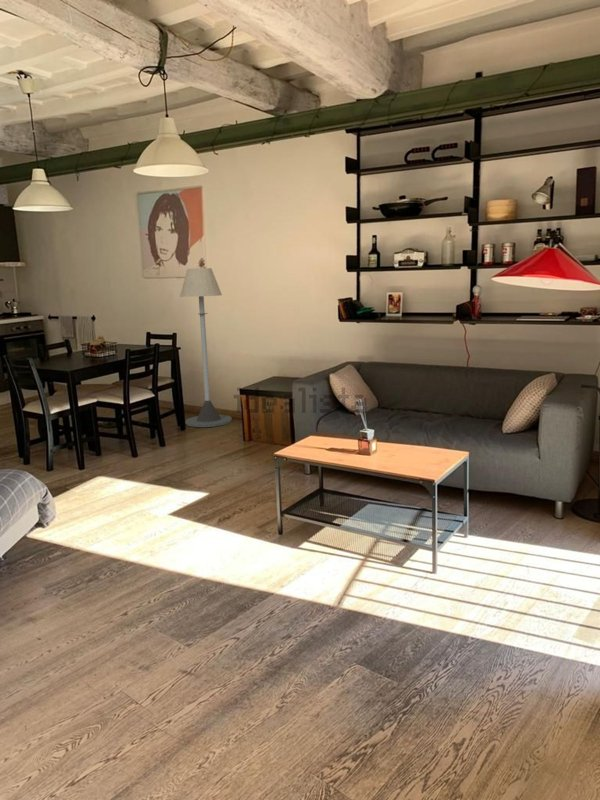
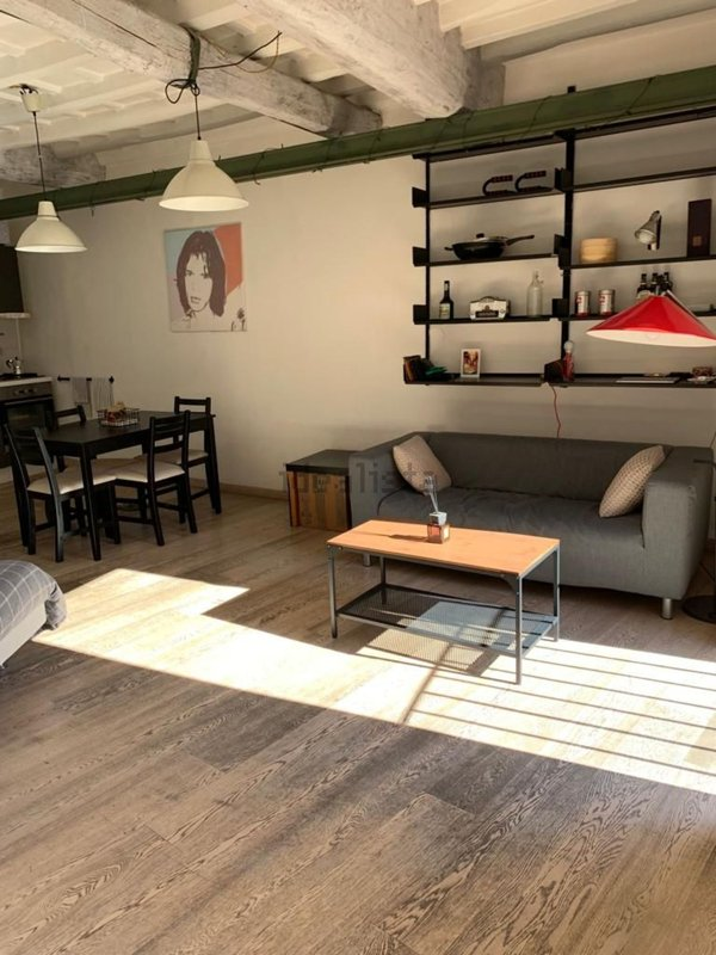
- floor lamp [179,267,233,428]
